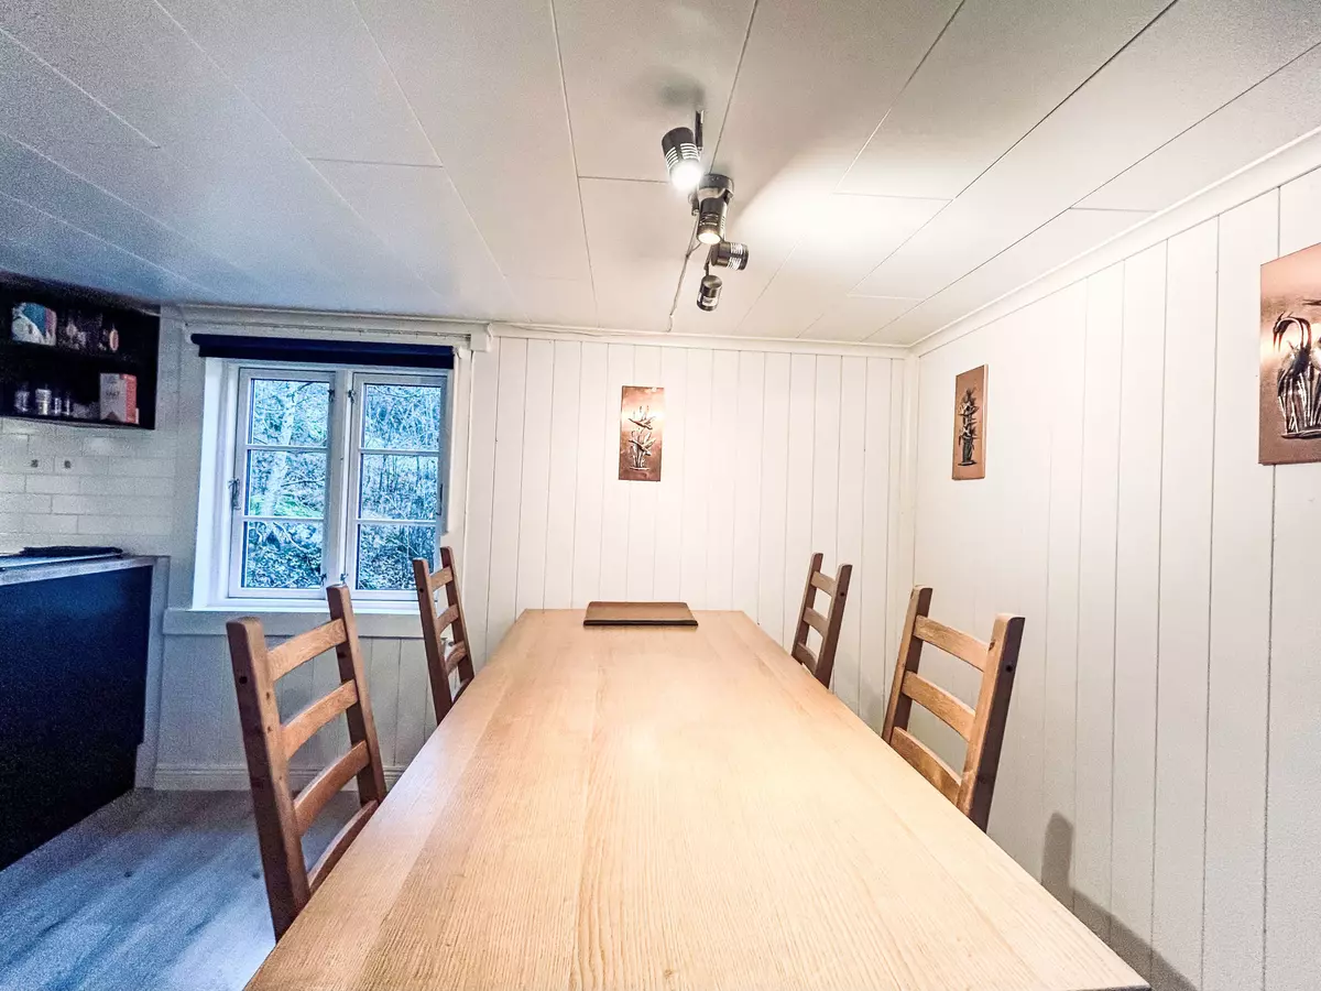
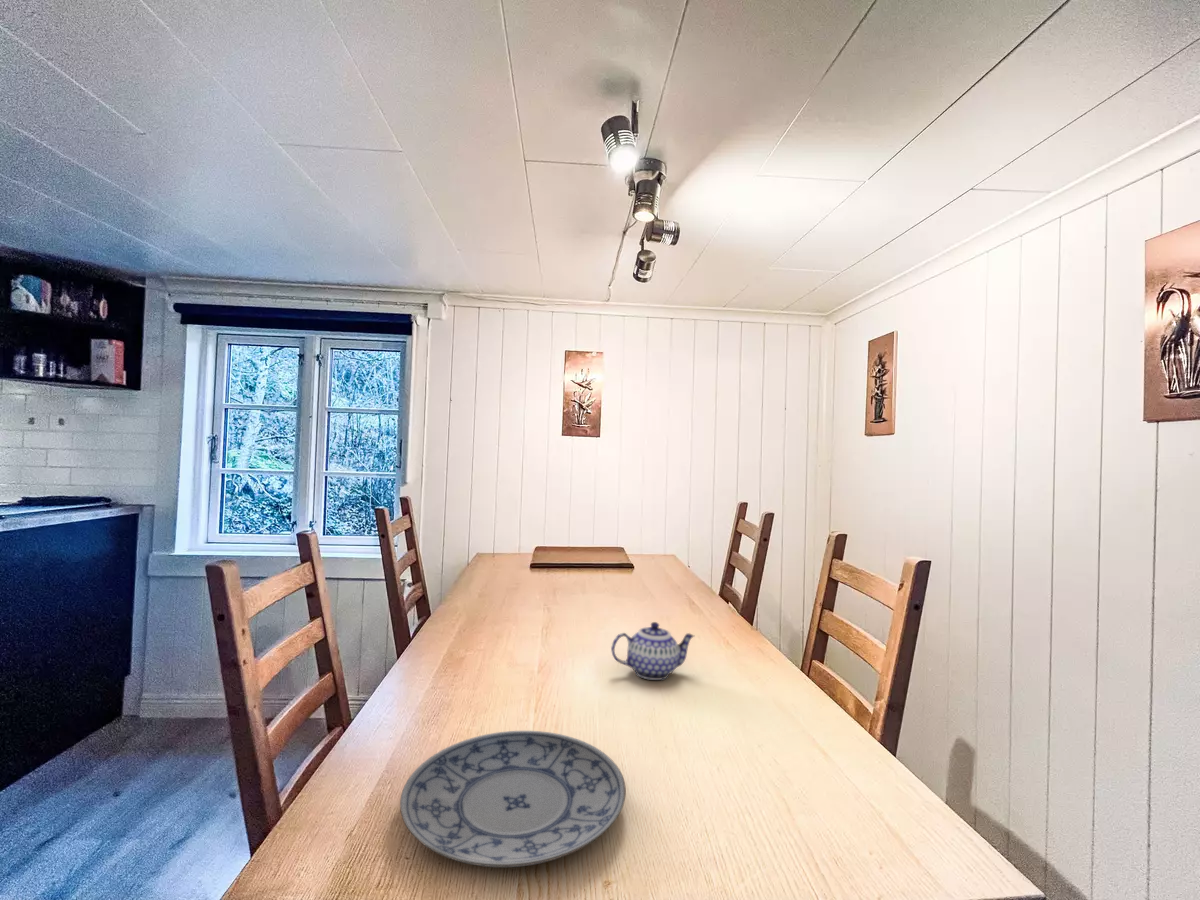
+ plate [399,730,627,868]
+ teapot [610,621,695,681]
